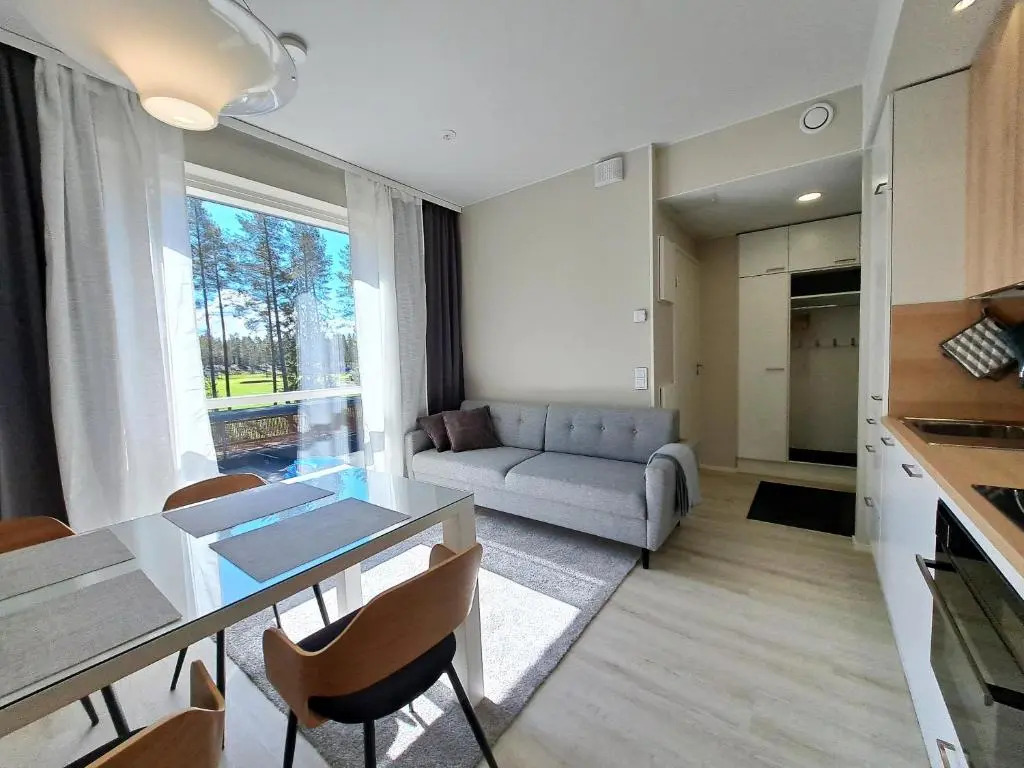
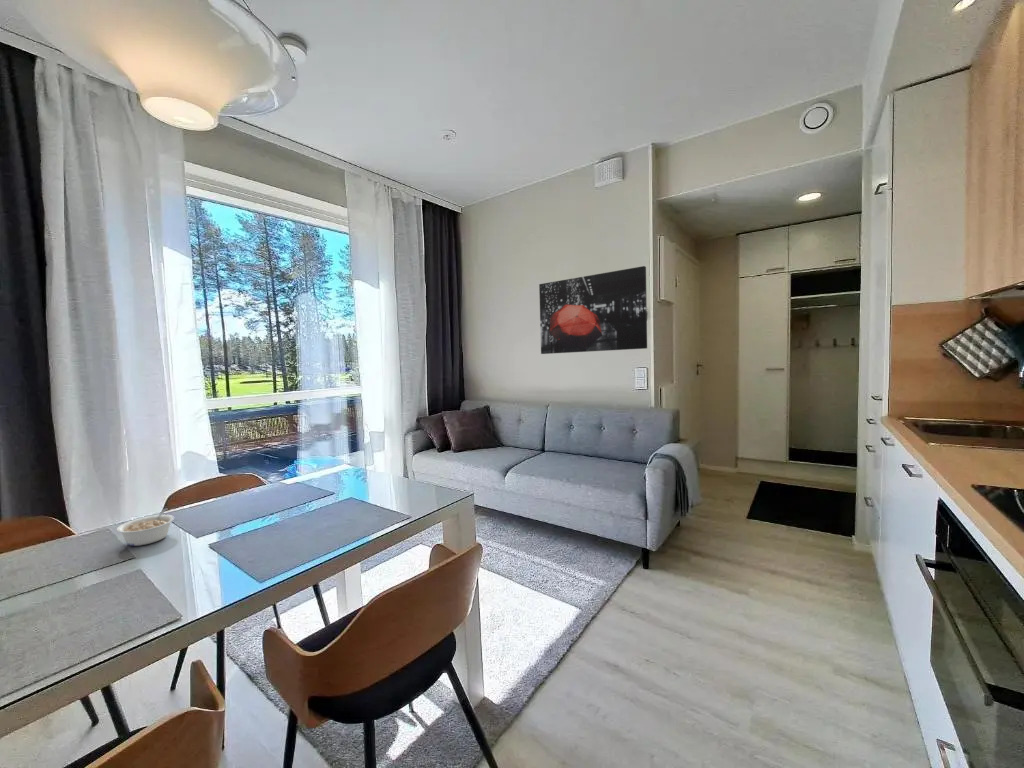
+ wall art [538,265,648,355]
+ legume [116,507,176,547]
